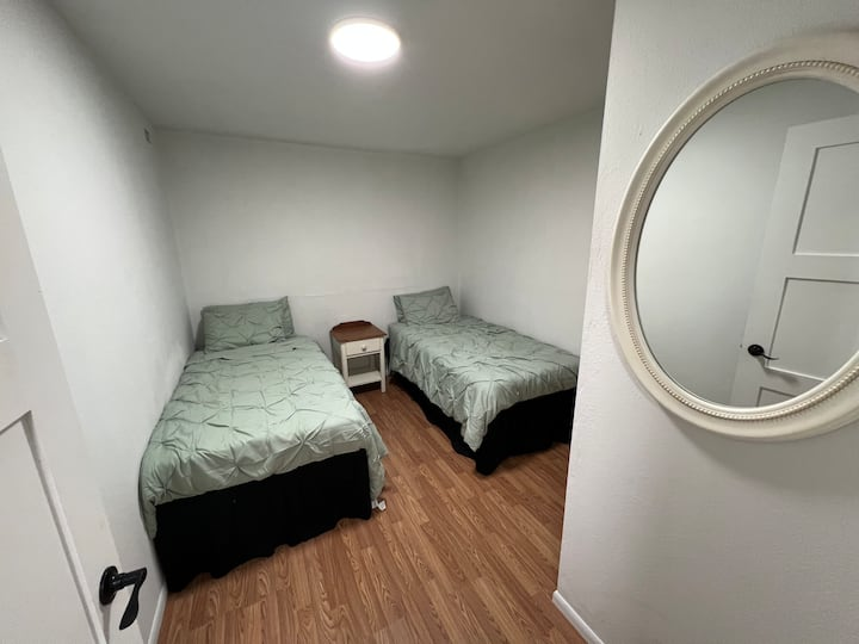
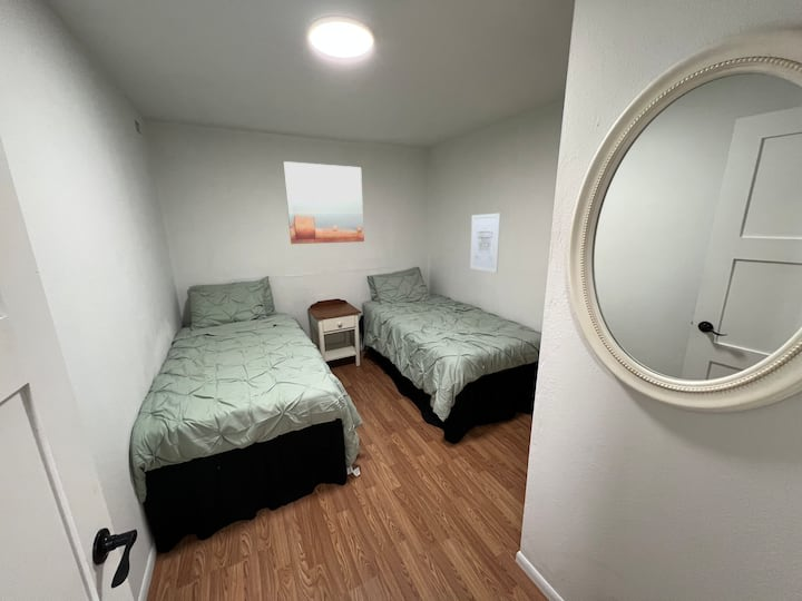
+ wall art [469,213,501,274]
+ wall art [282,160,365,245]
